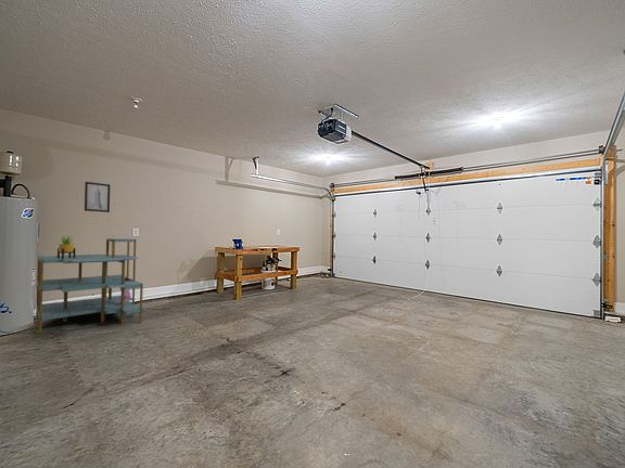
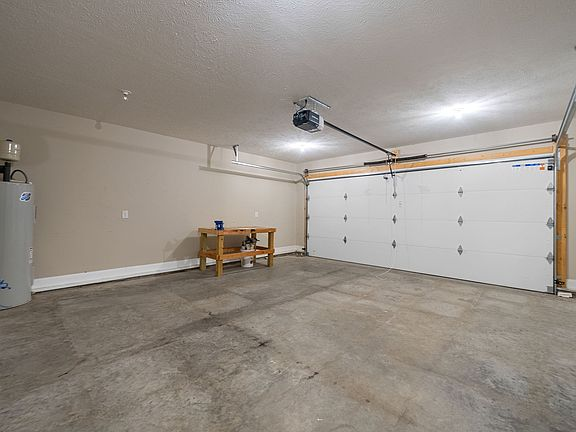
- wall art [84,181,111,213]
- shelving unit [35,237,144,334]
- potted plant [56,235,77,259]
